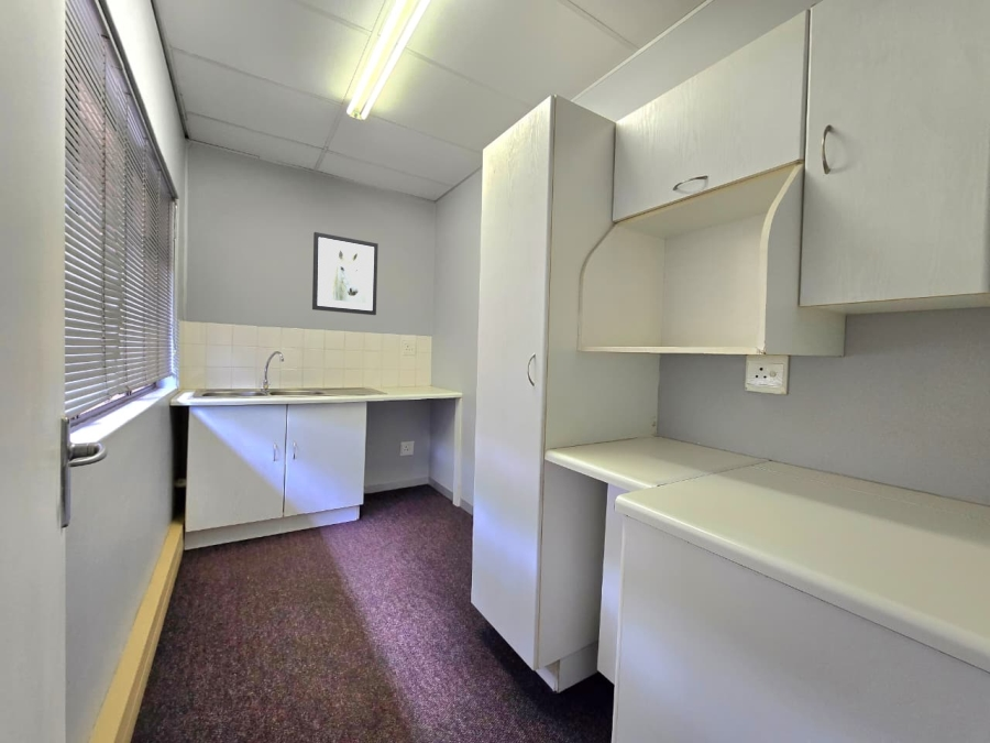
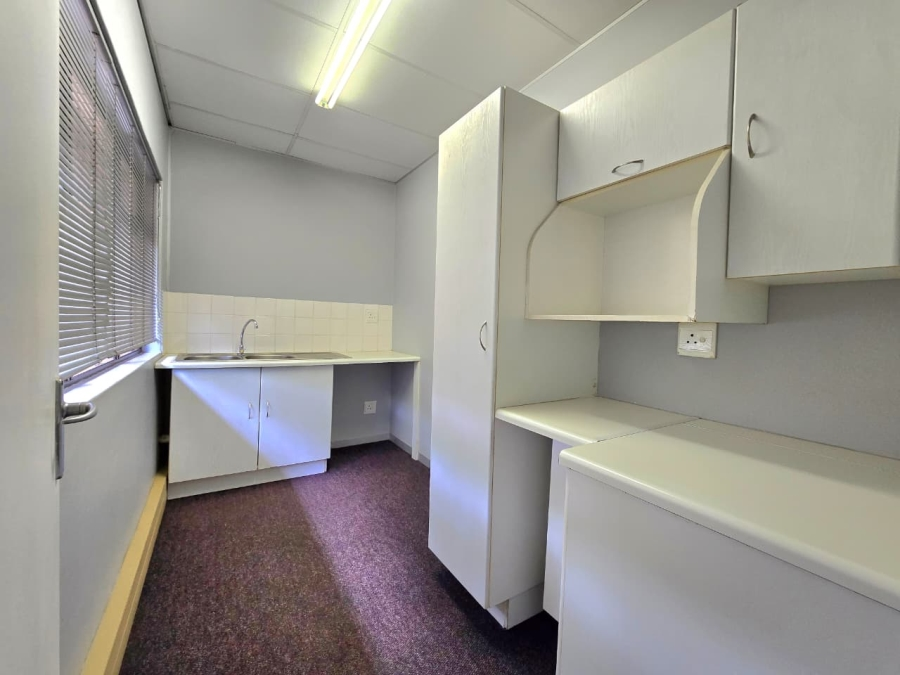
- wall art [311,231,380,316]
